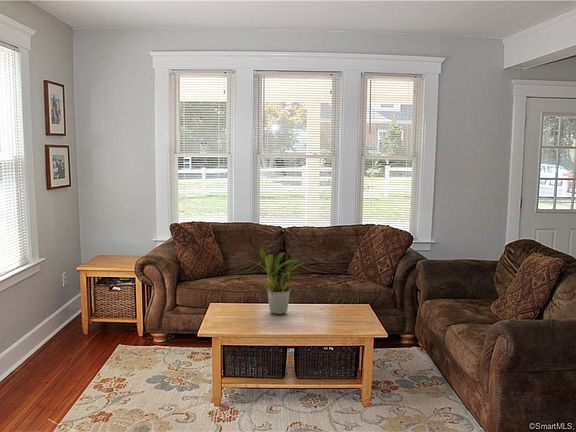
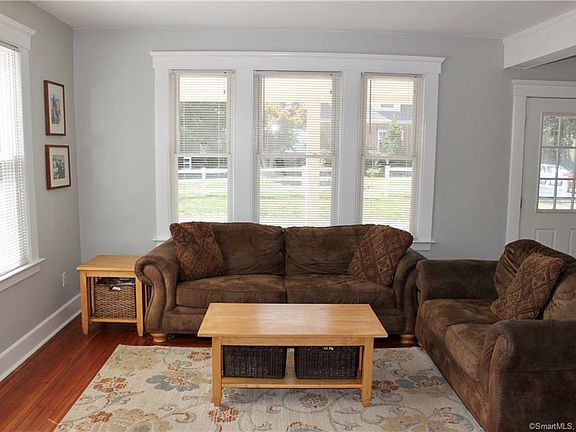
- potted plant [245,247,305,316]
